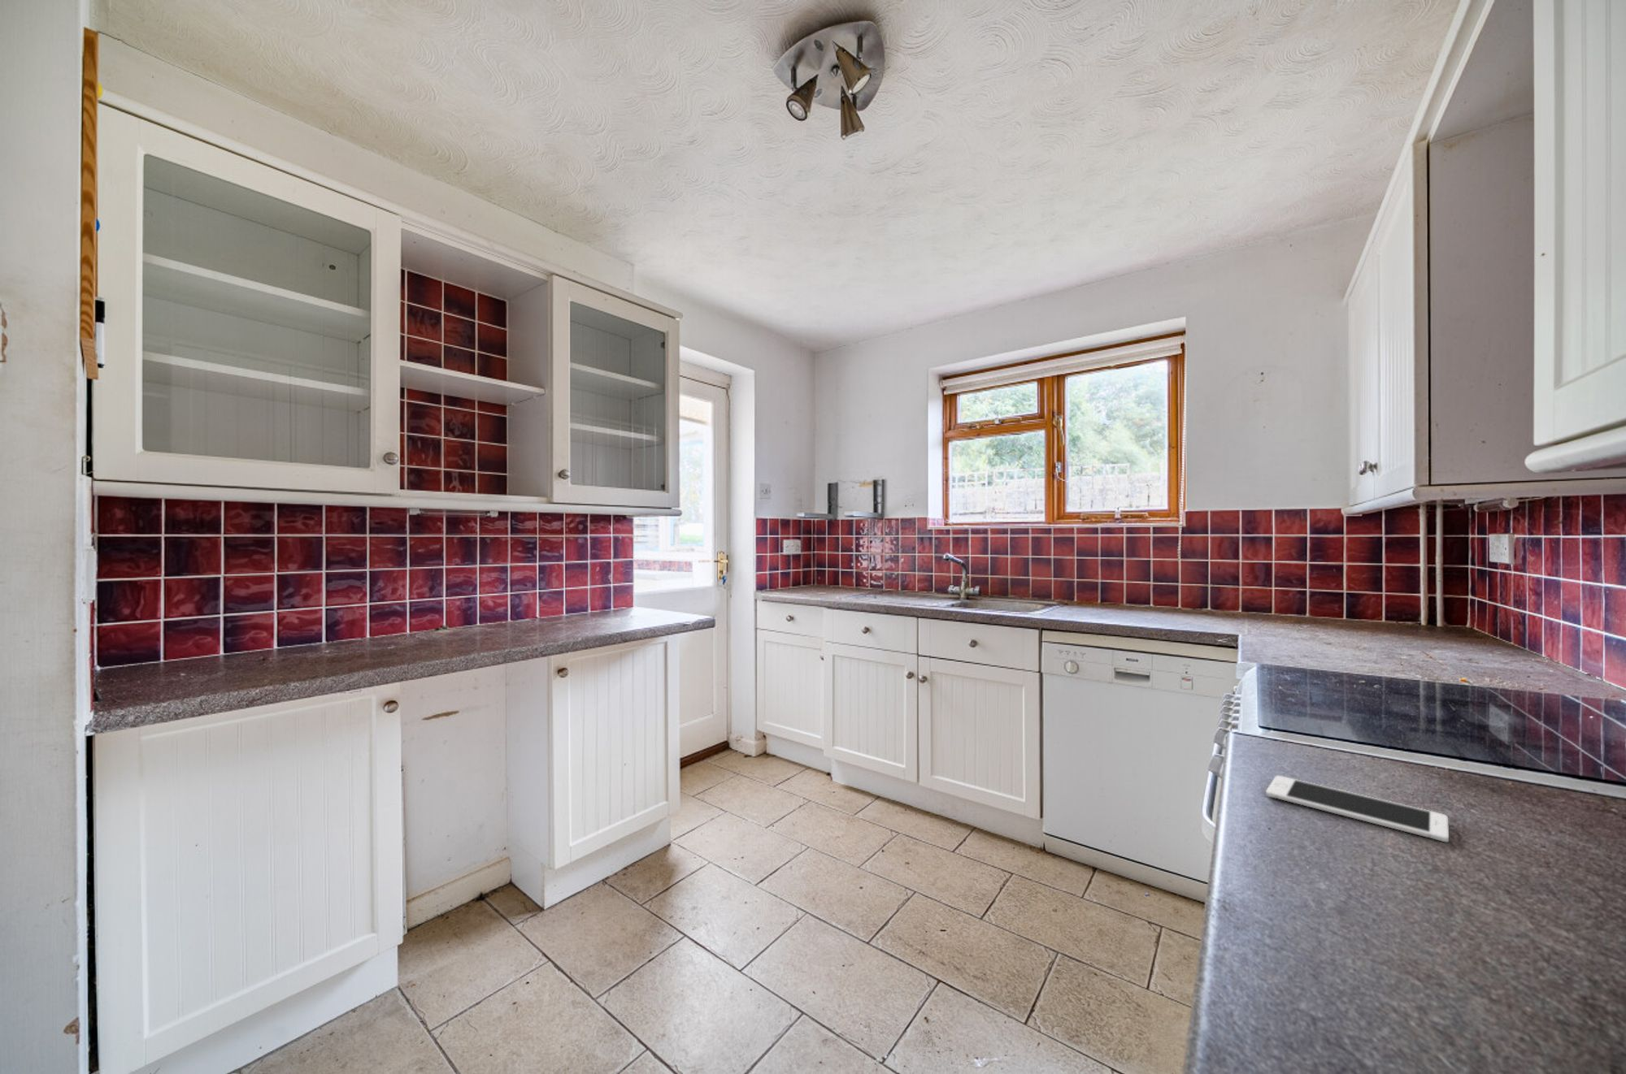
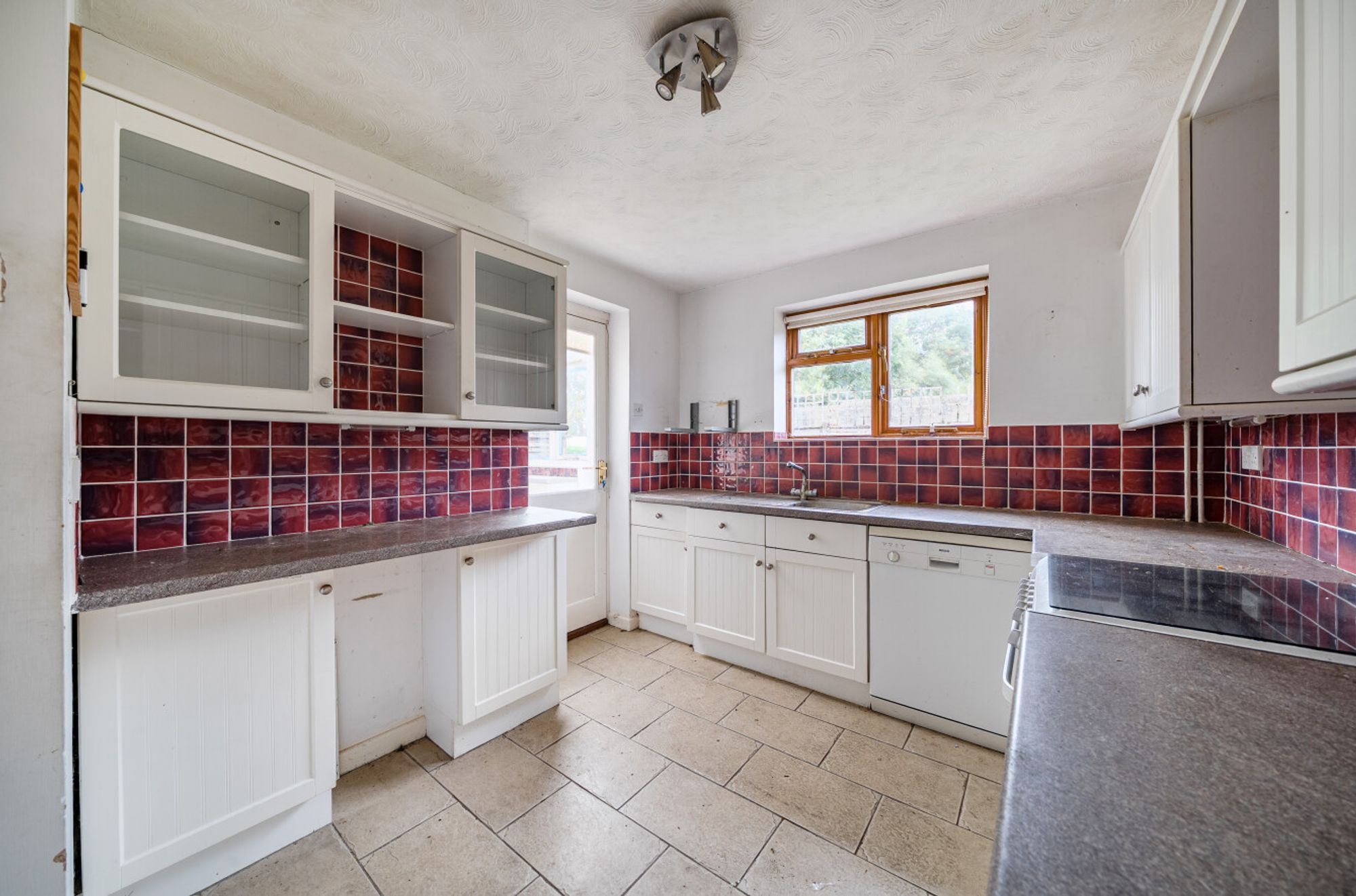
- cell phone [1265,776,1450,844]
